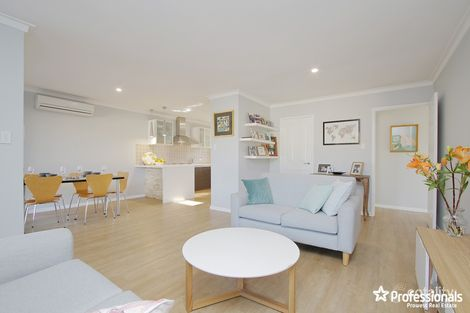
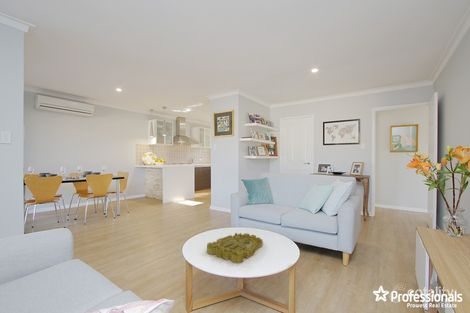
+ decorative tray [206,232,264,264]
